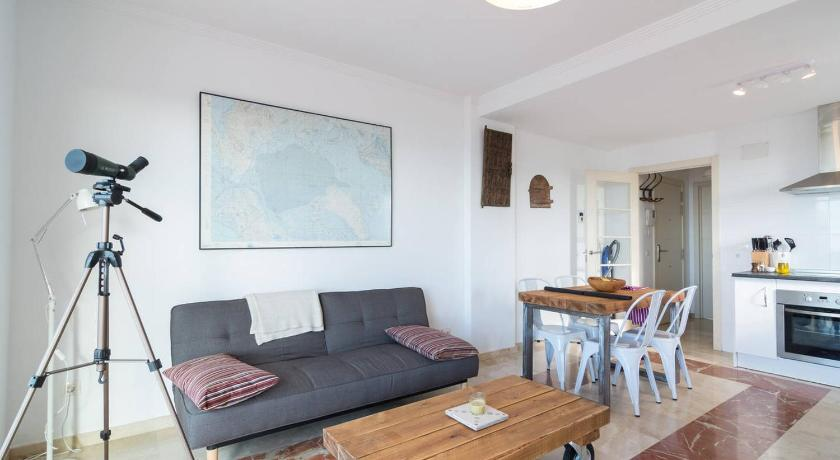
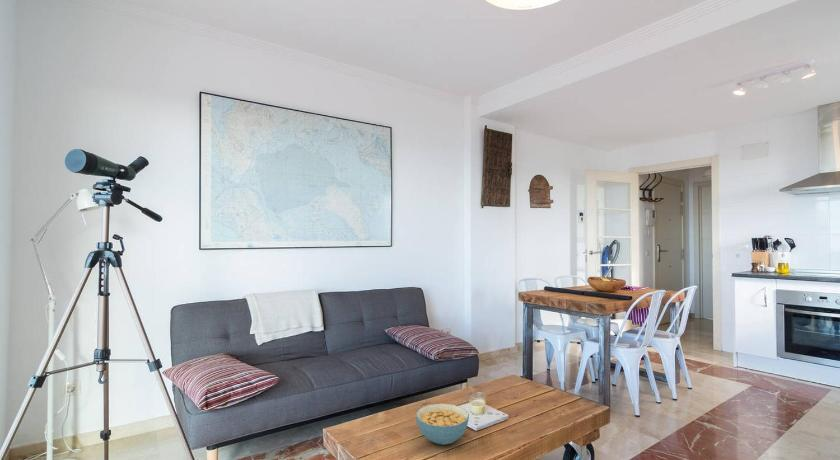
+ cereal bowl [415,403,470,446]
